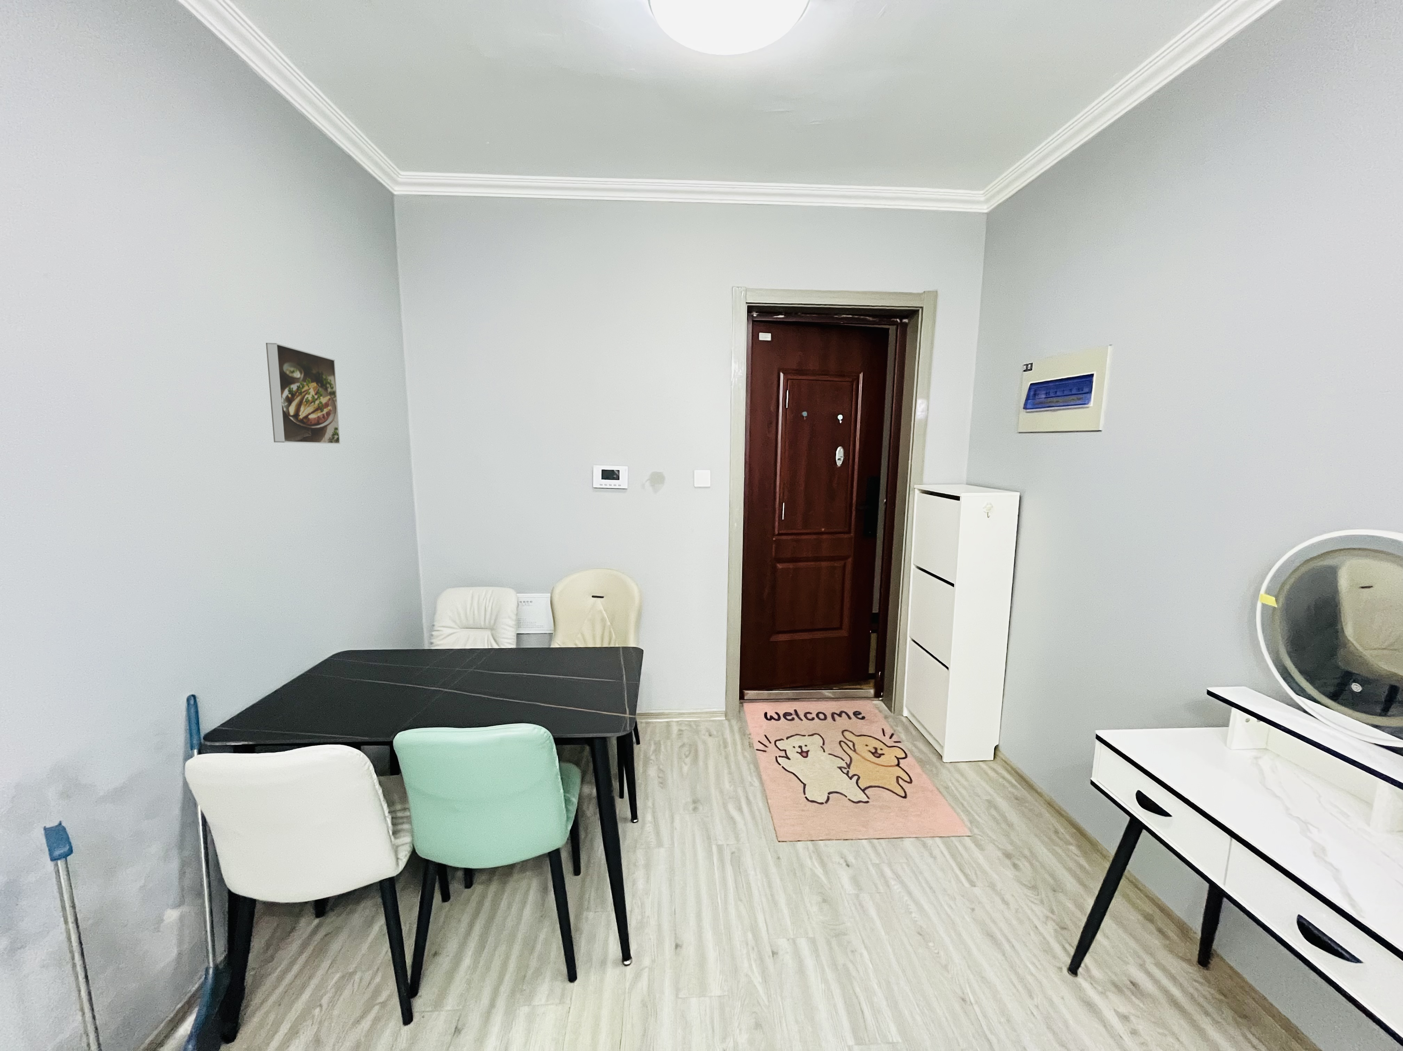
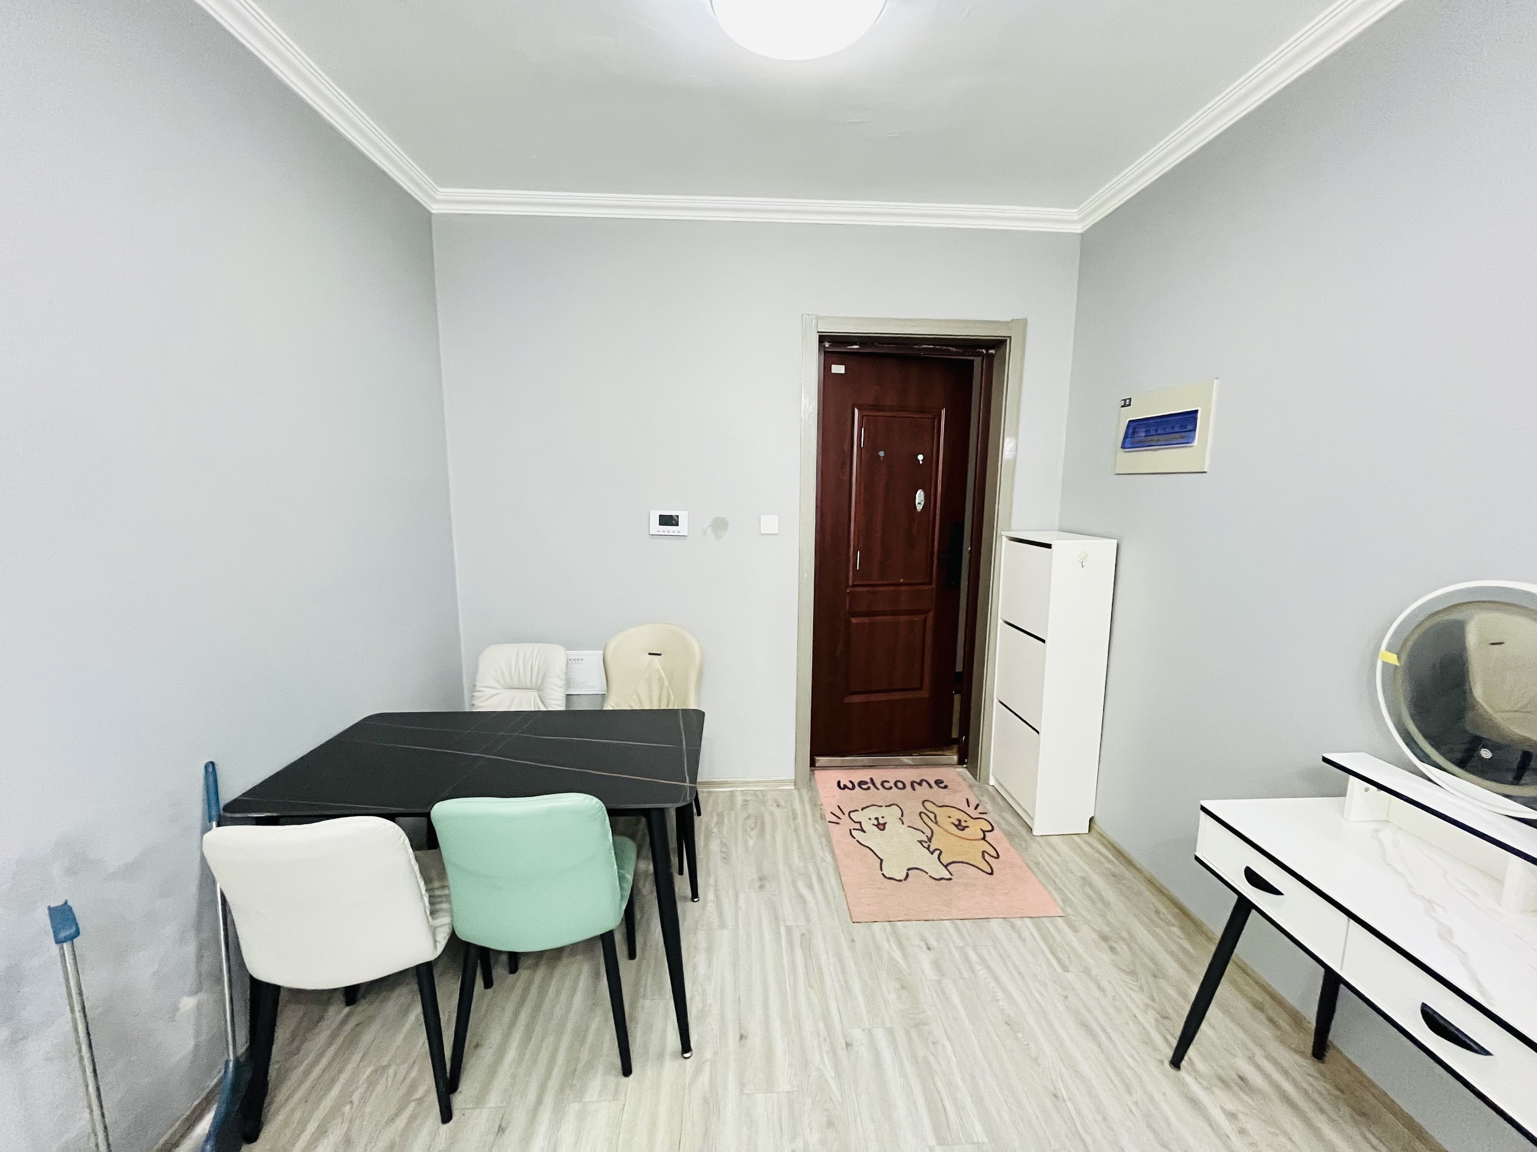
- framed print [265,342,340,445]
